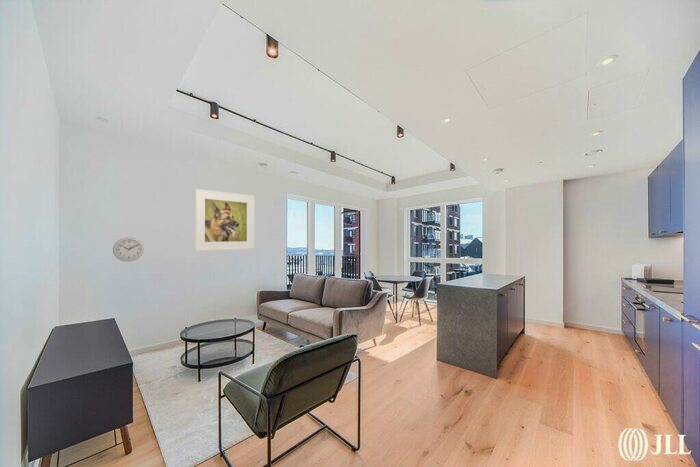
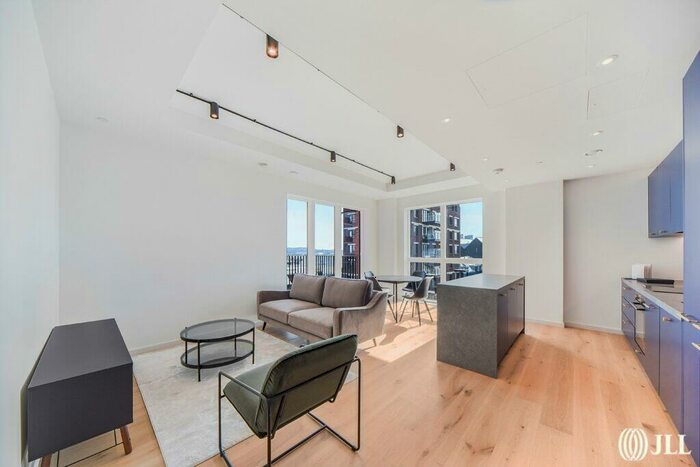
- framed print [194,188,255,252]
- wall clock [112,236,145,262]
